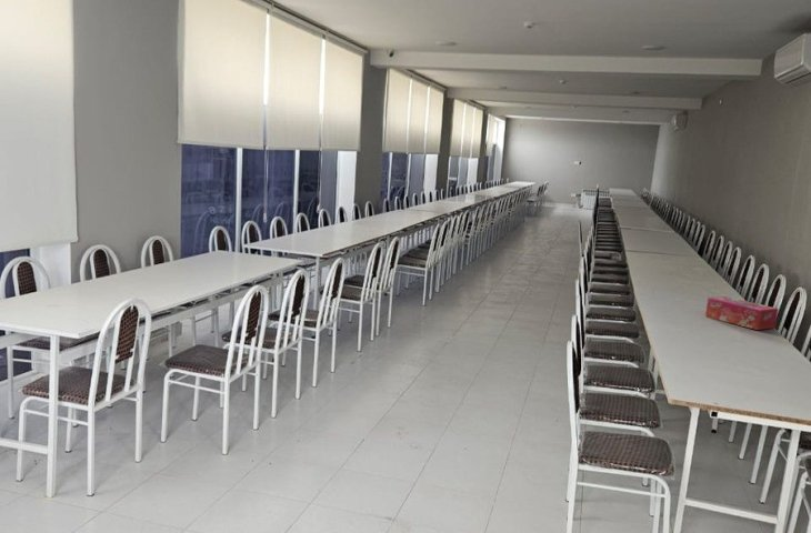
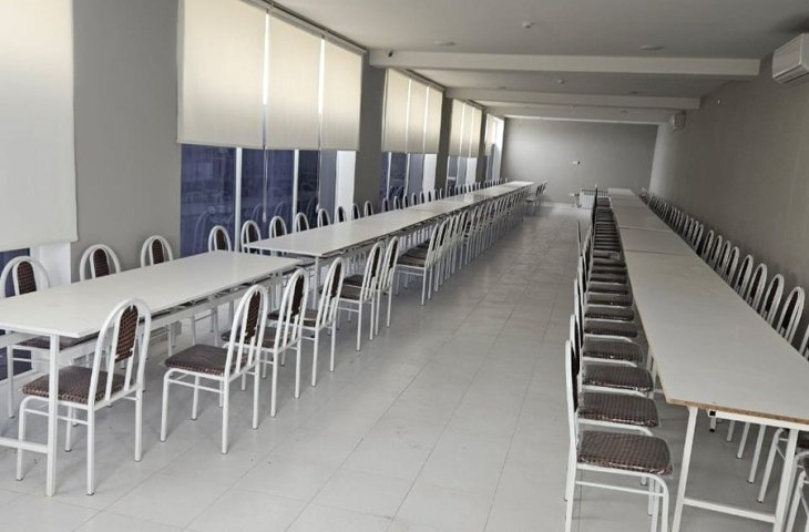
- tissue box [704,295,779,331]
